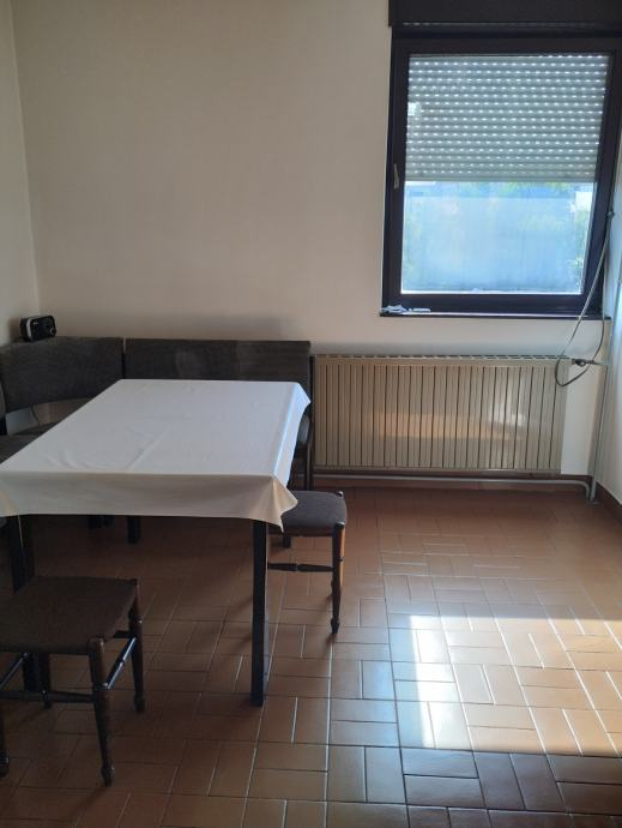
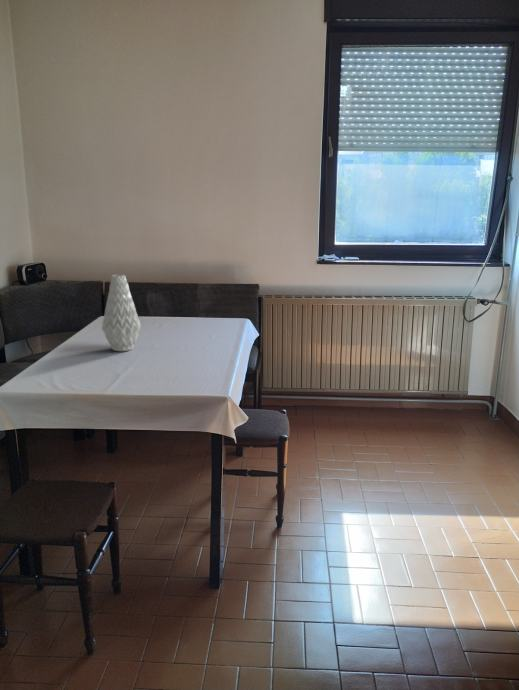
+ vase [101,273,142,352]
